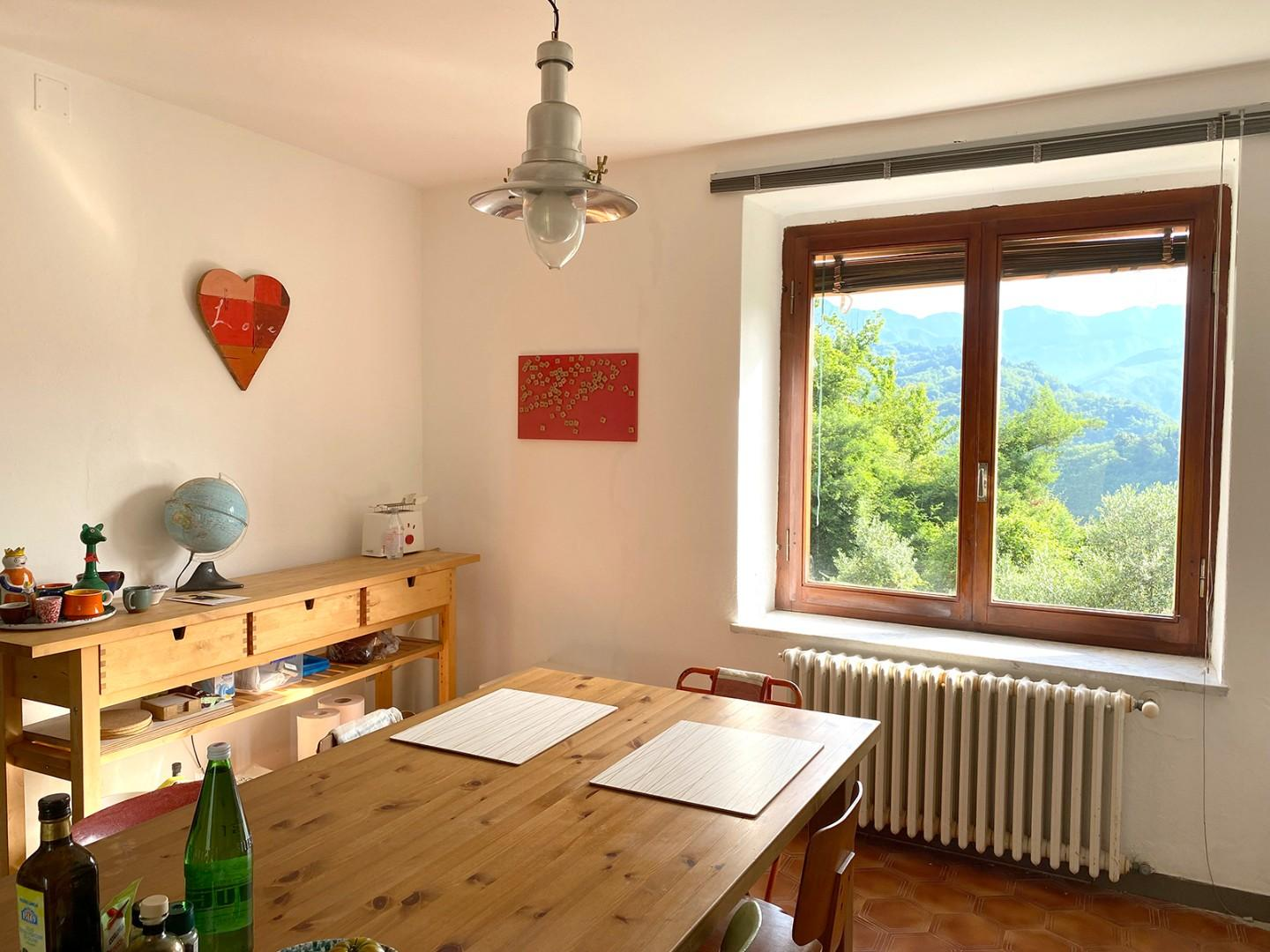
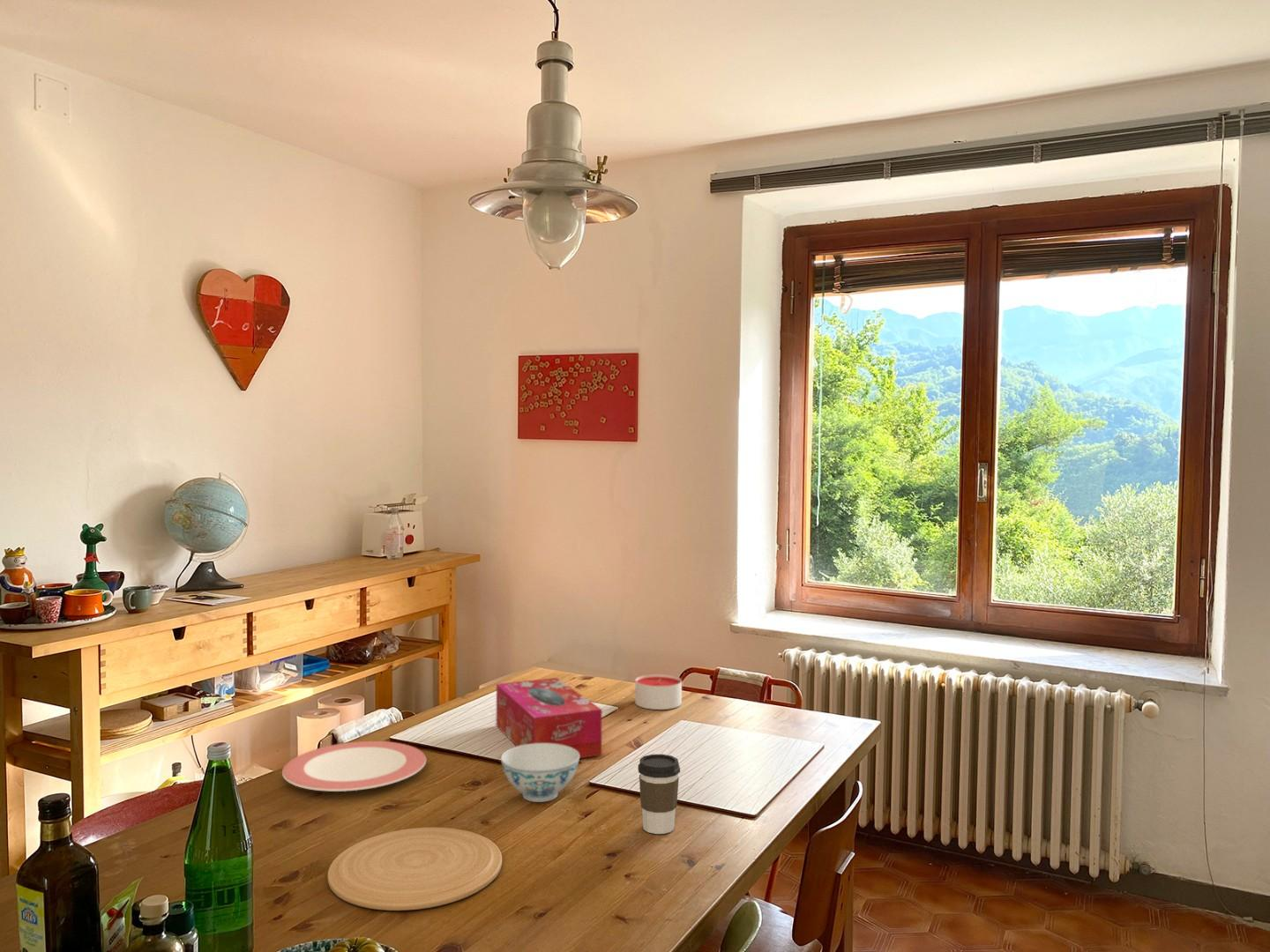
+ tissue box [496,677,603,759]
+ coffee cup [637,754,681,835]
+ candle [634,673,683,710]
+ plate [281,740,427,792]
+ chinaware [500,743,580,803]
+ plate [326,827,503,911]
